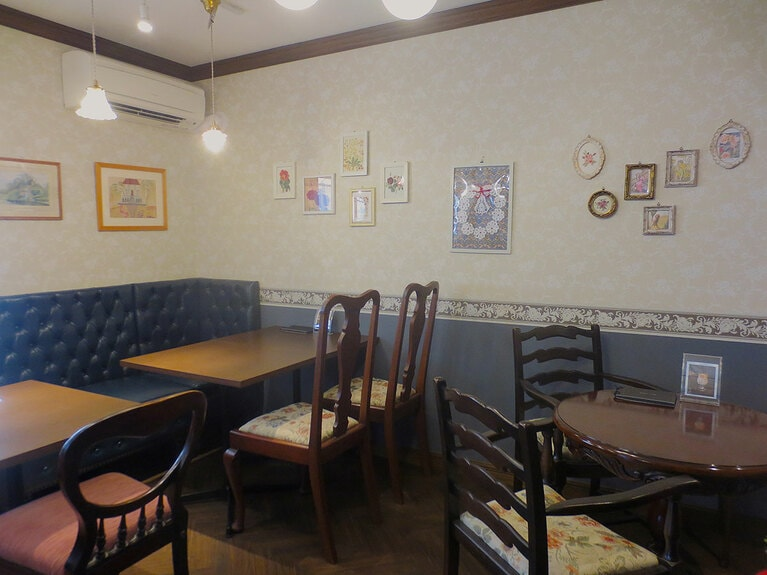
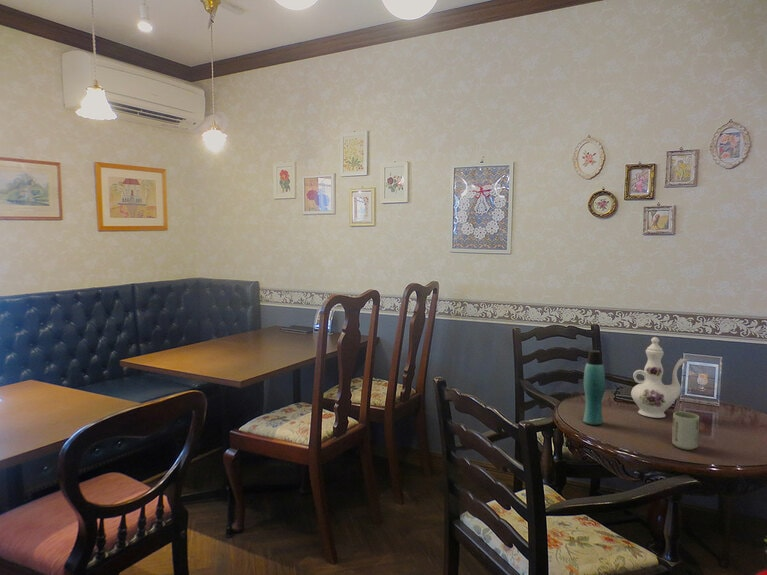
+ cup [671,411,700,451]
+ chinaware [630,336,690,419]
+ bottle [582,349,606,426]
